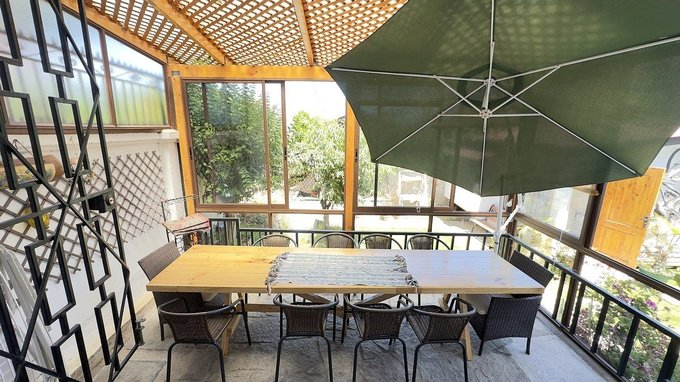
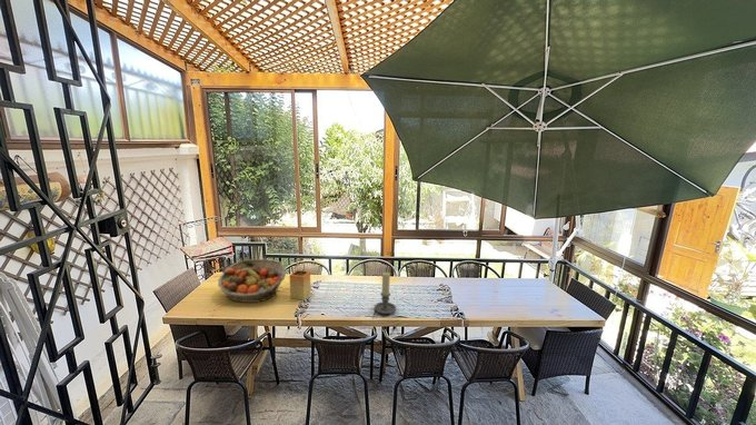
+ candle holder [374,270,397,315]
+ fruit basket [217,258,287,304]
+ potted plant [289,257,311,302]
